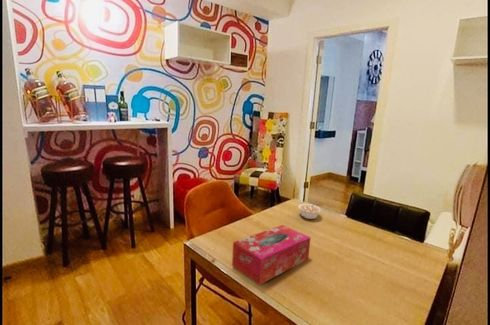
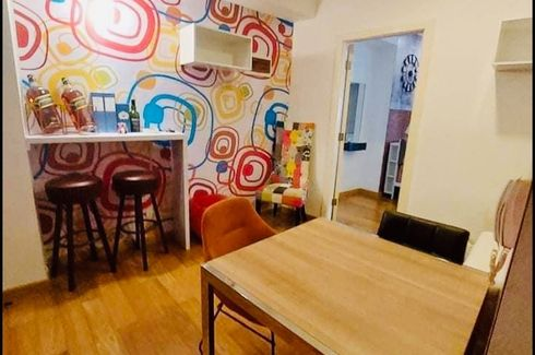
- tissue box [231,224,312,286]
- legume [297,201,322,220]
